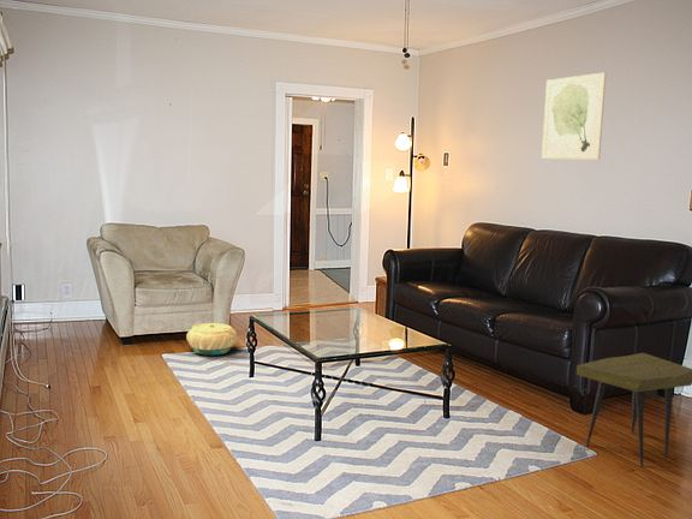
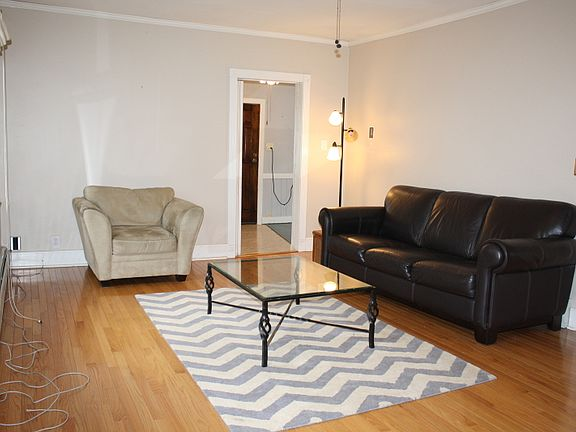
- wall art [541,71,607,160]
- side table [575,352,692,467]
- basket [185,322,238,357]
